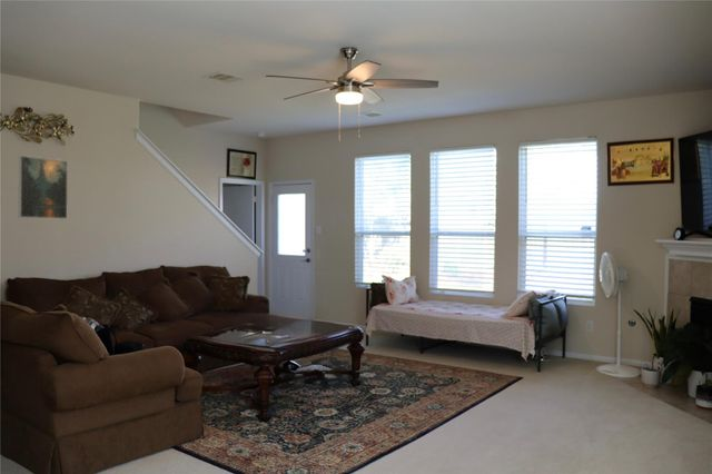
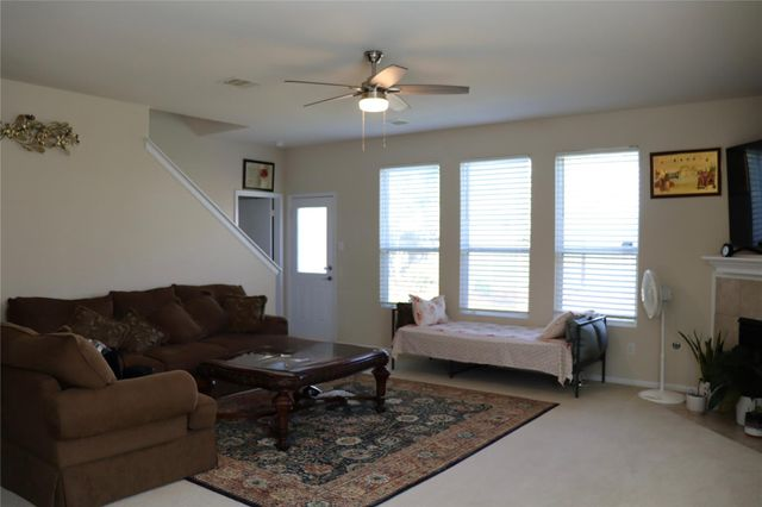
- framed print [18,155,69,220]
